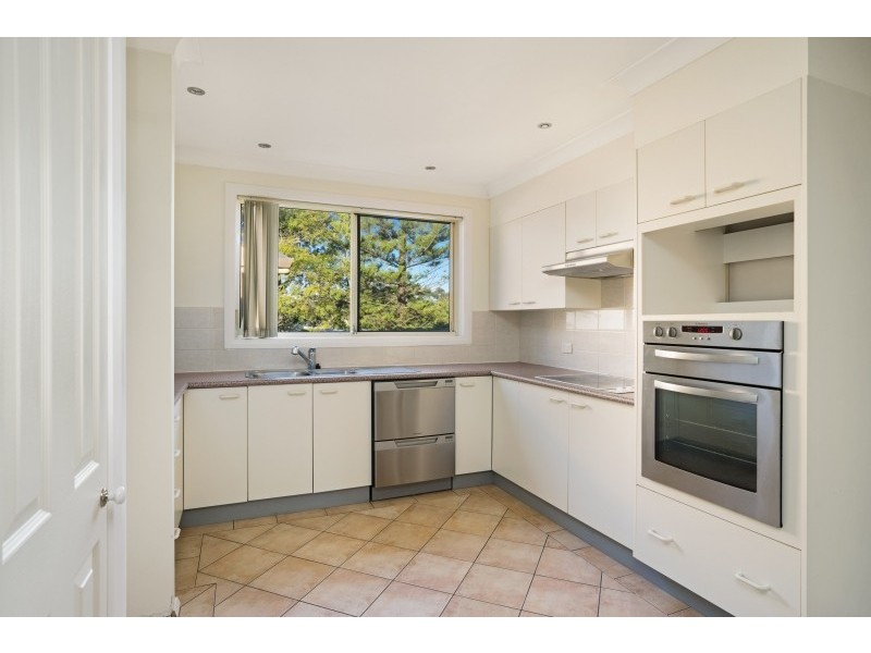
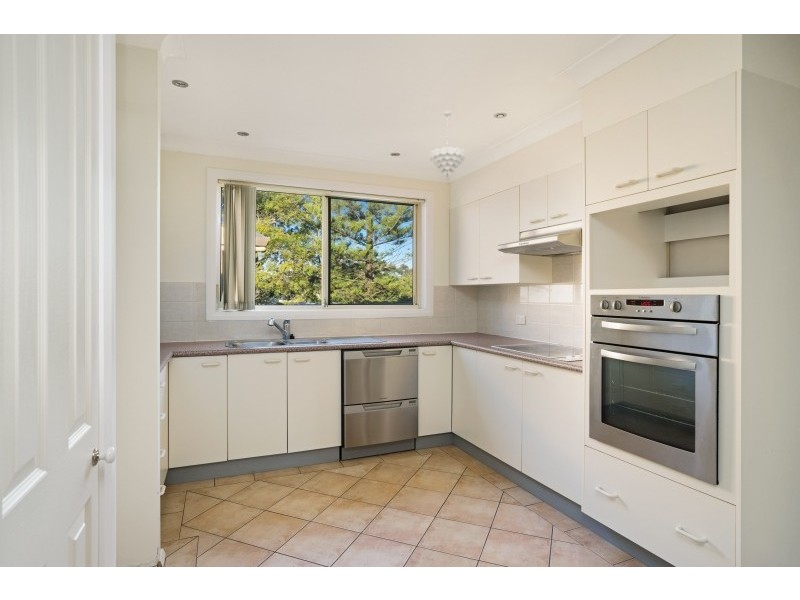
+ pendant light [429,110,466,178]
